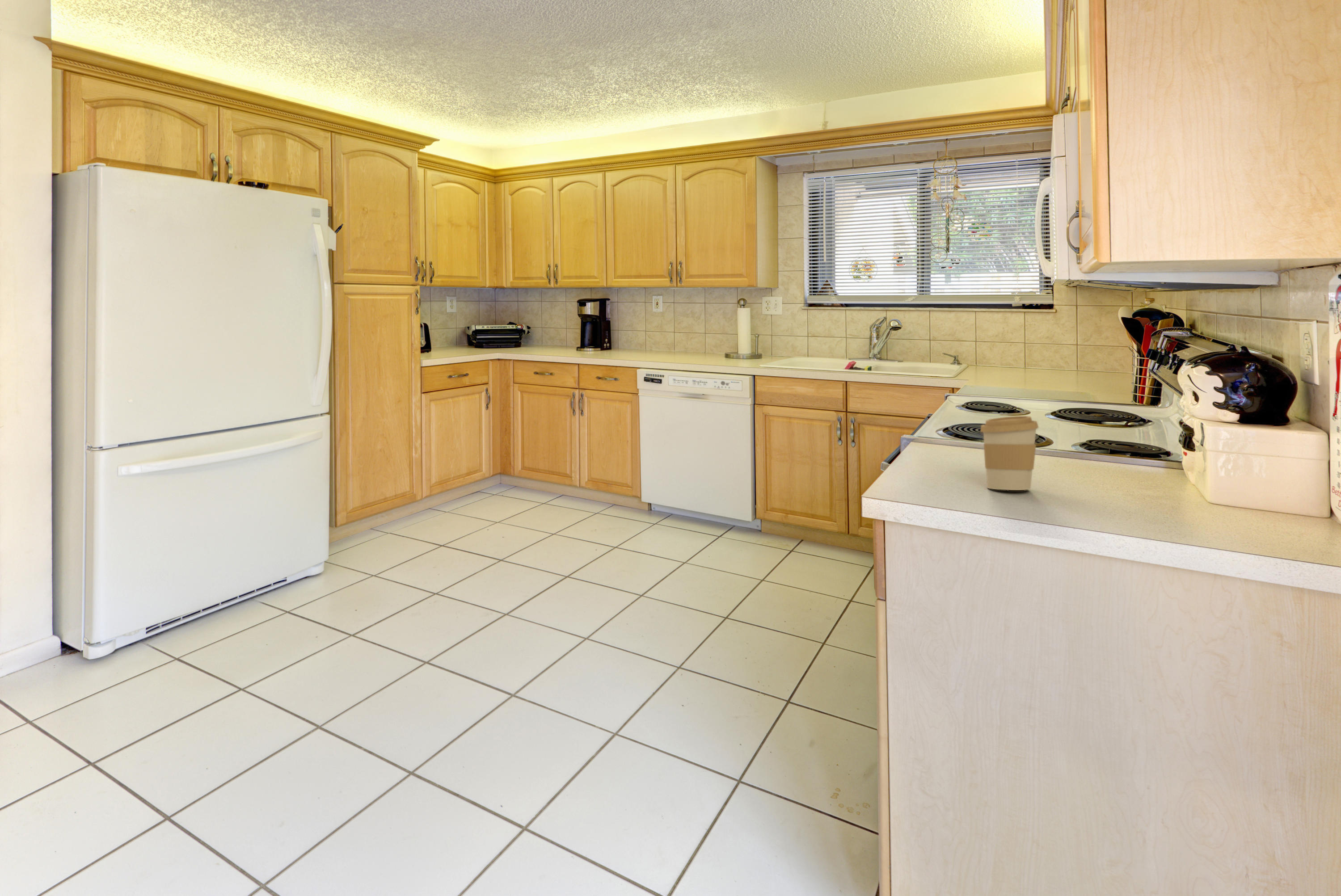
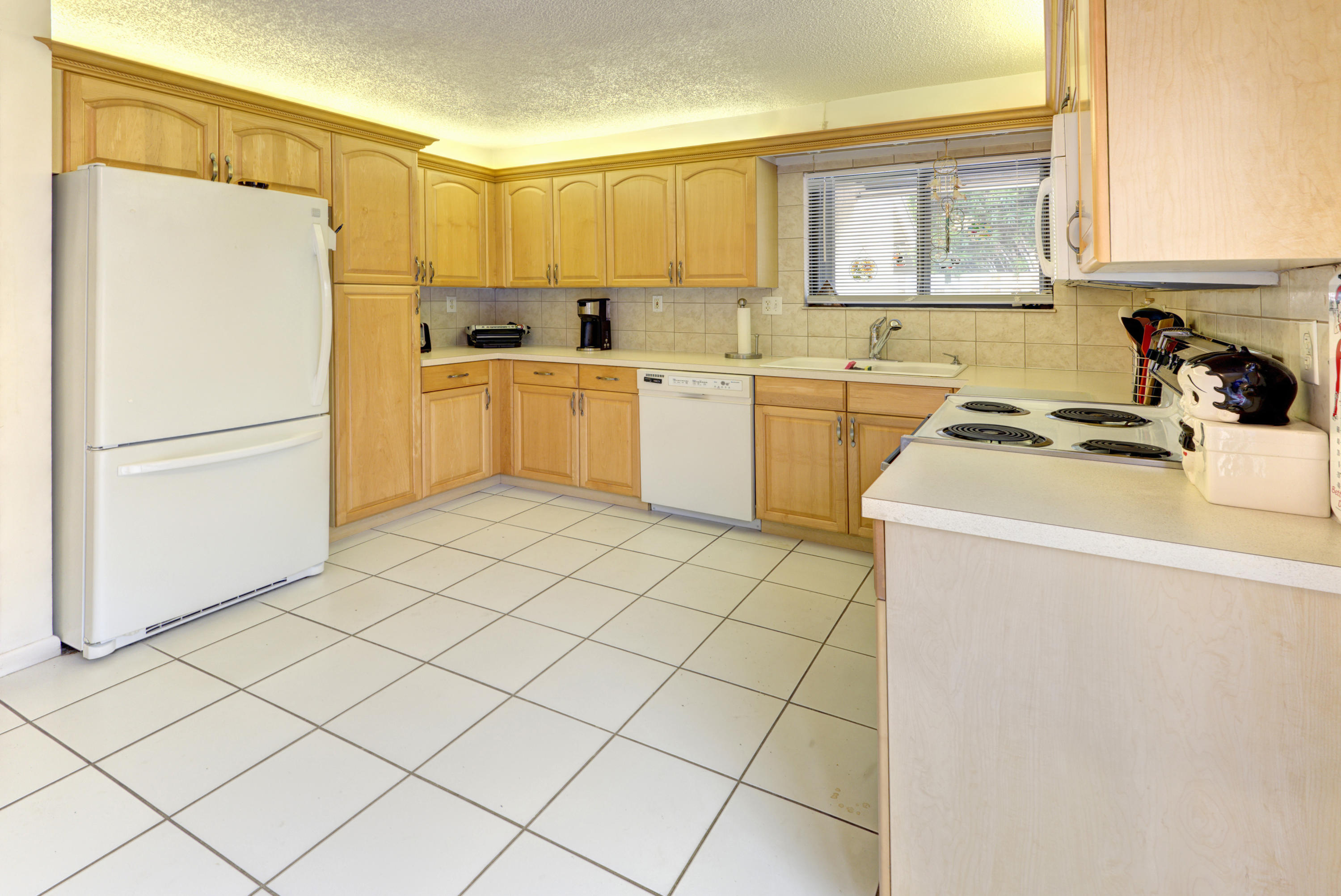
- coffee cup [980,416,1039,491]
